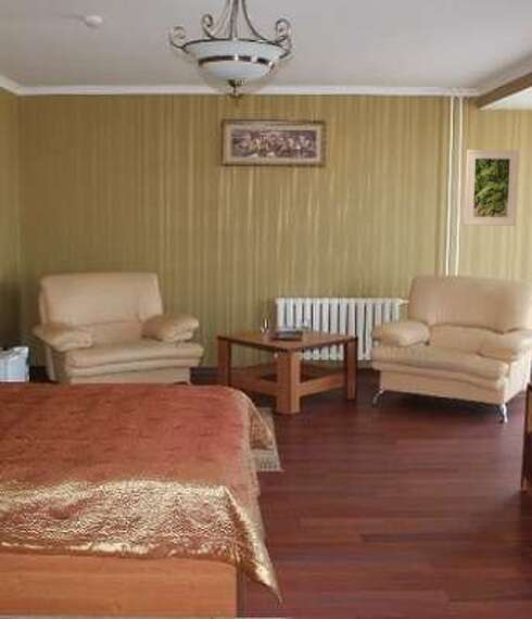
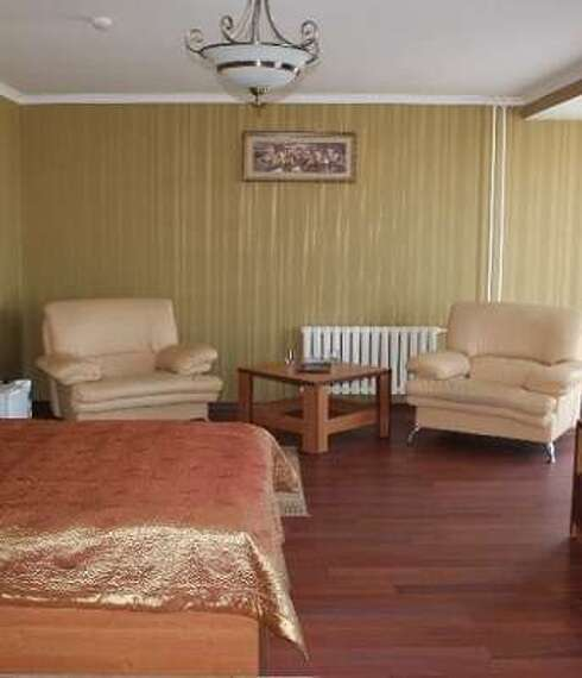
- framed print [464,149,520,227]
